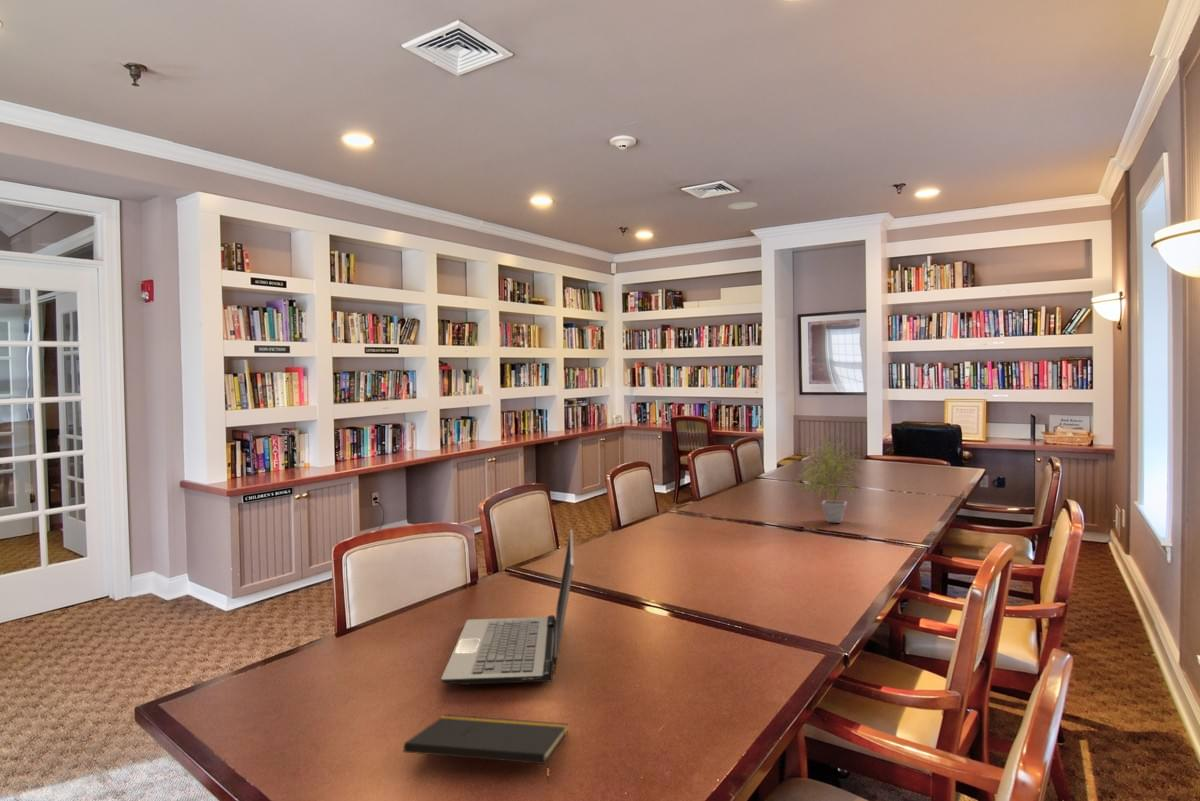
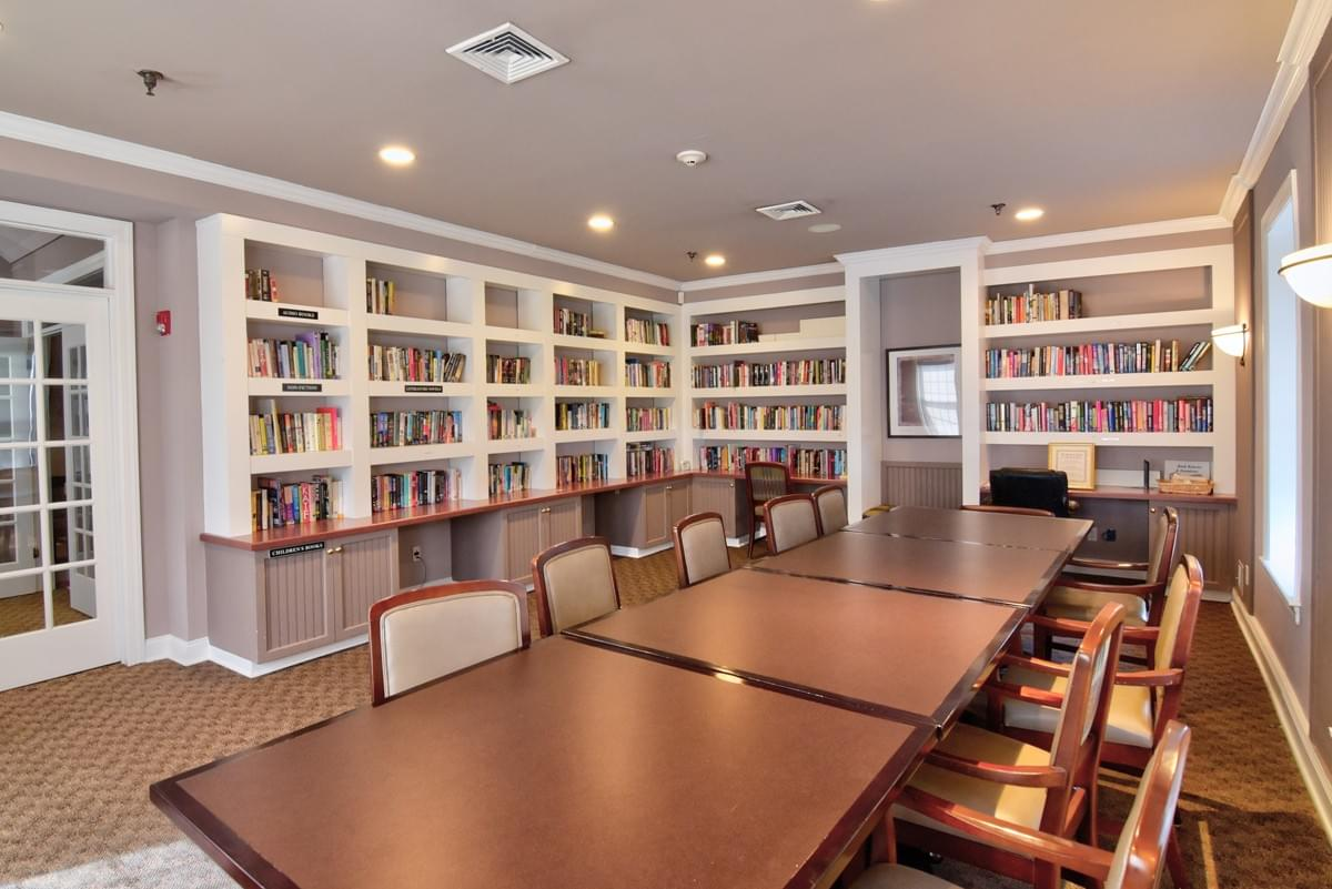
- potted plant [794,433,864,524]
- notepad [403,714,569,785]
- laptop computer [440,529,575,686]
